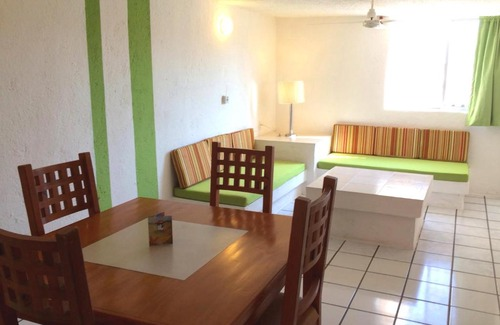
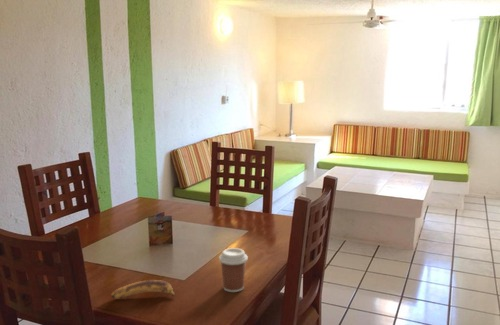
+ banana [110,279,176,300]
+ coffee cup [218,247,249,293]
